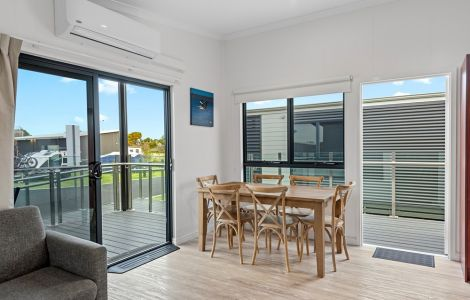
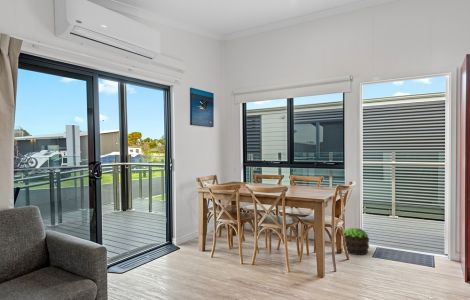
+ potted plant [343,227,370,256]
